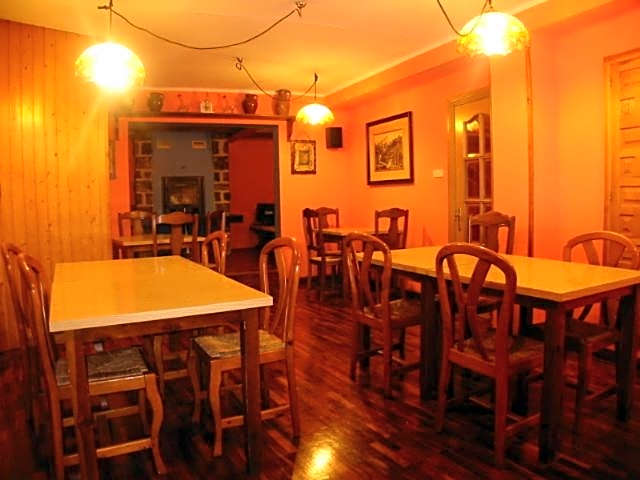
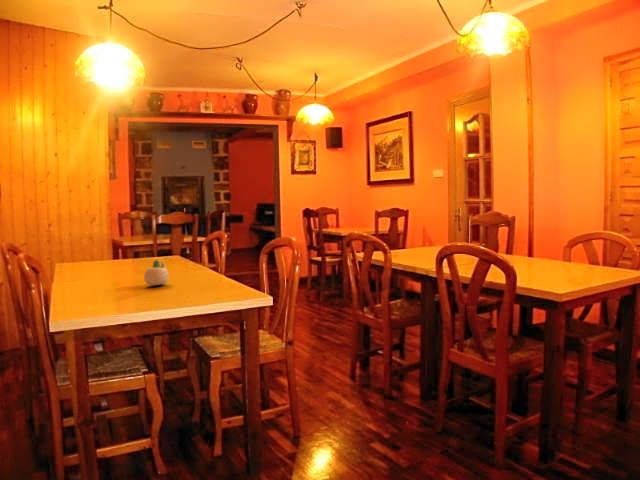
+ succulent planter [143,259,170,286]
